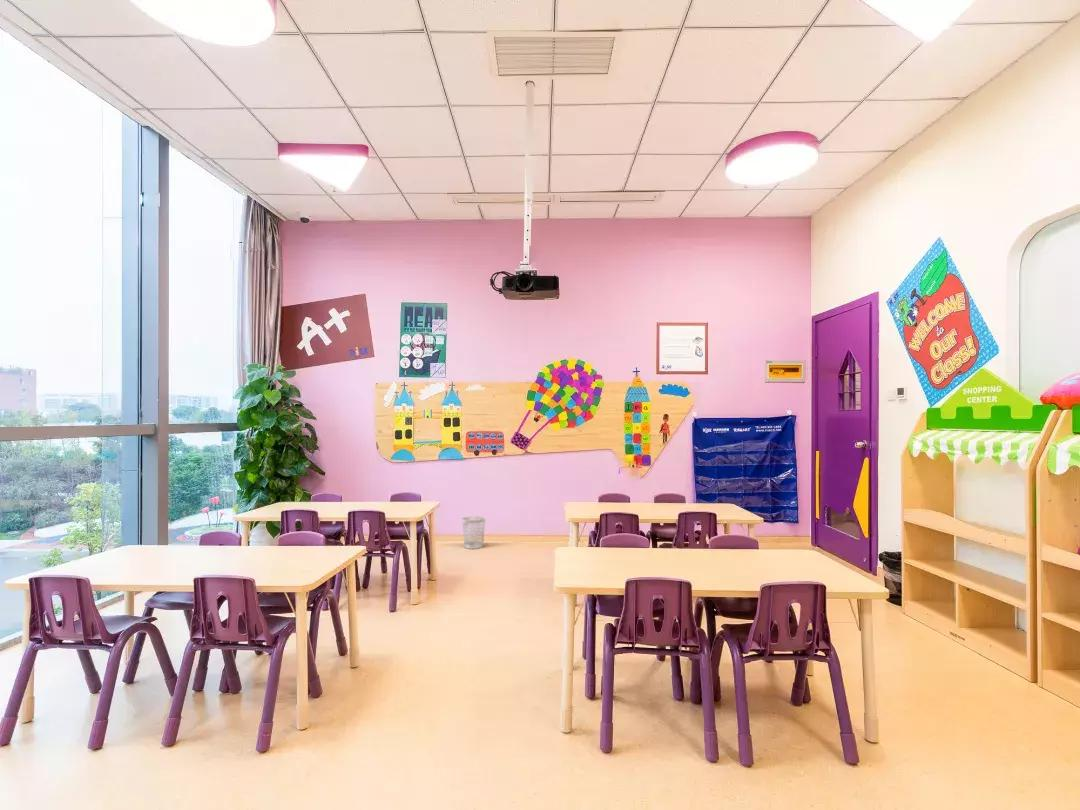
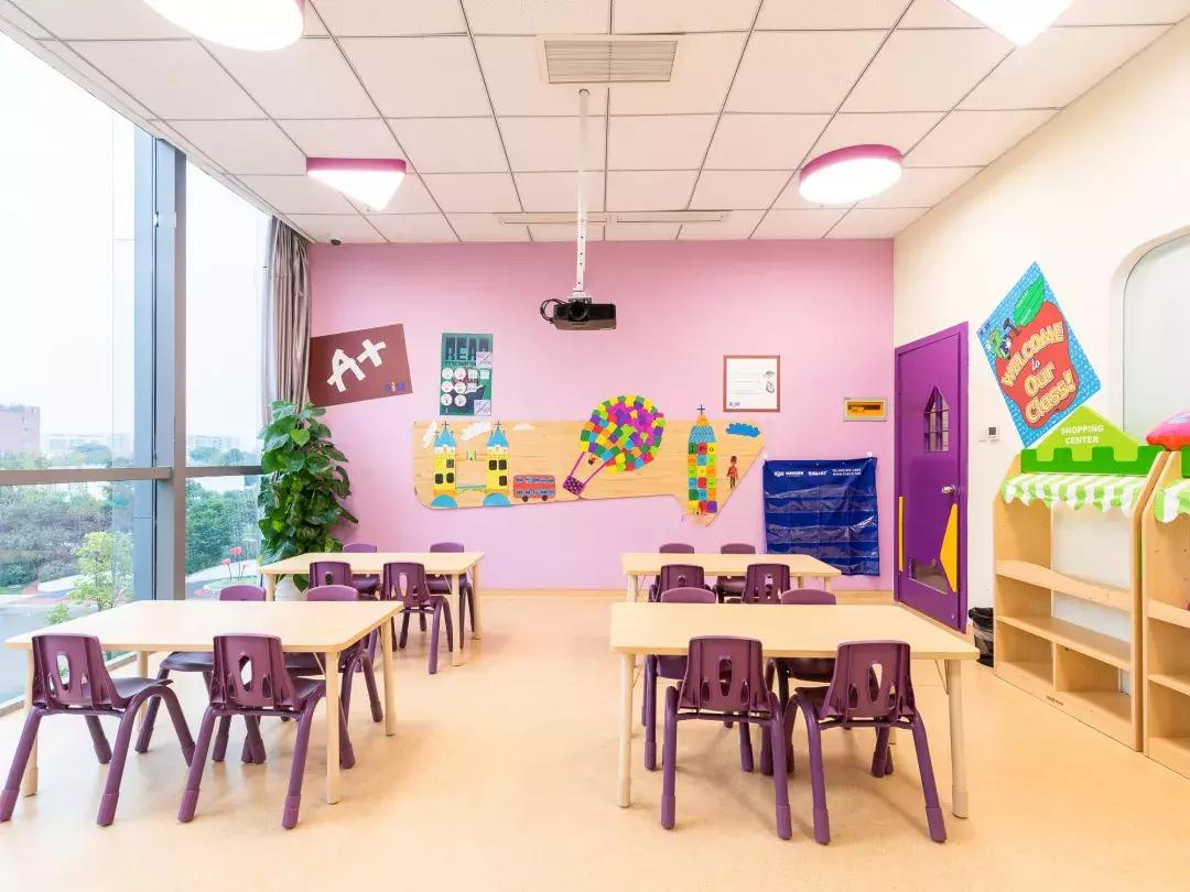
- wastebasket [461,515,486,550]
